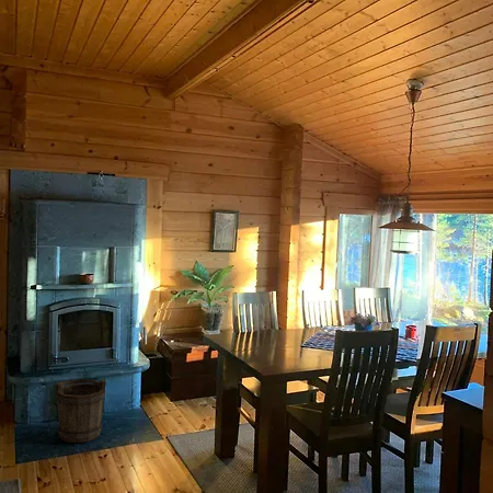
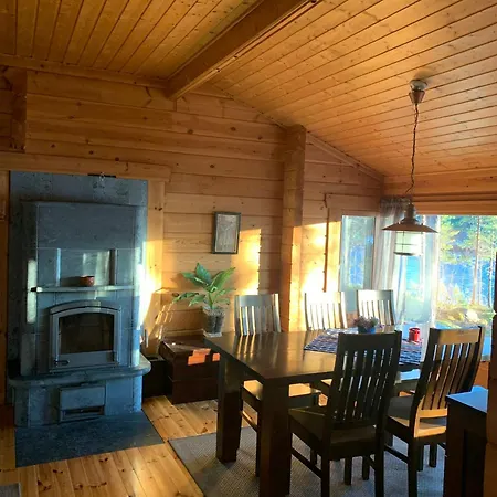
- bucket [54,378,107,444]
